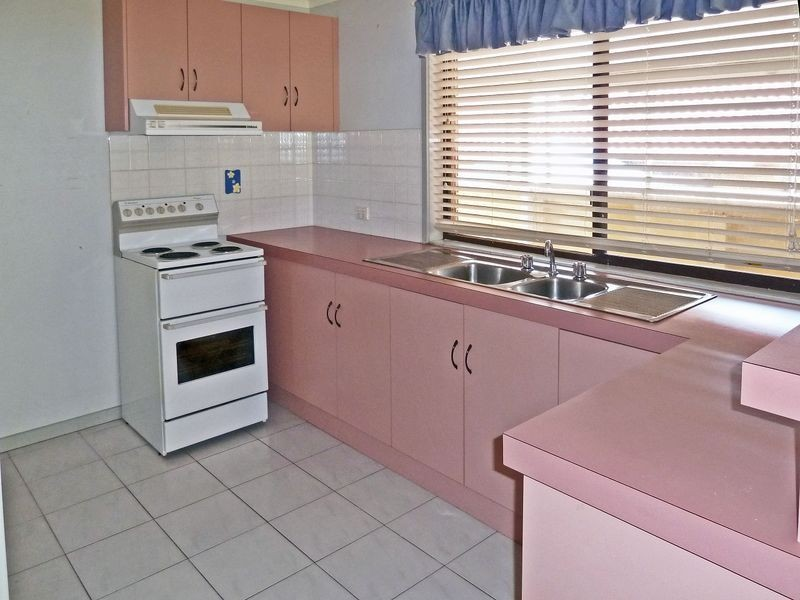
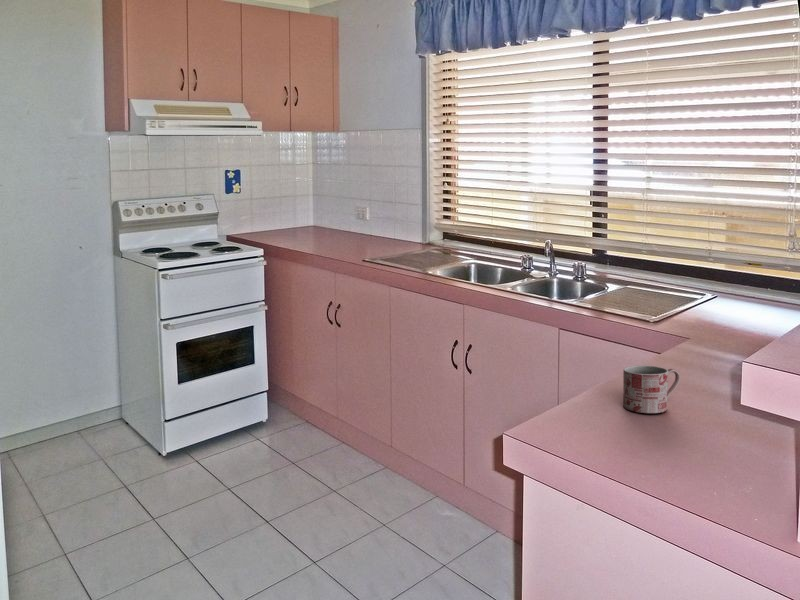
+ mug [622,364,681,414]
